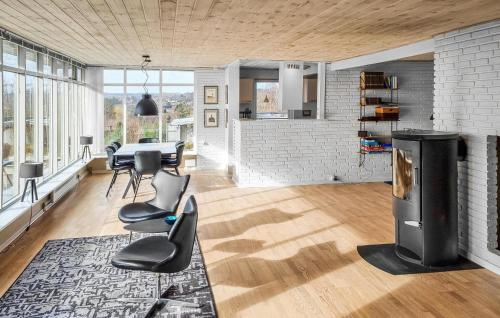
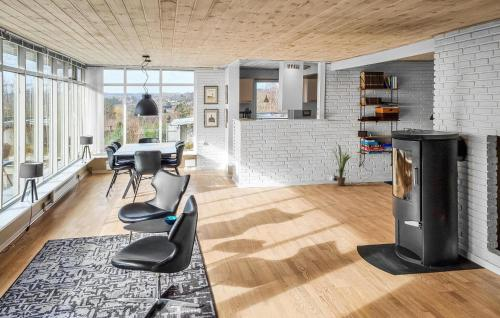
+ house plant [330,143,352,186]
